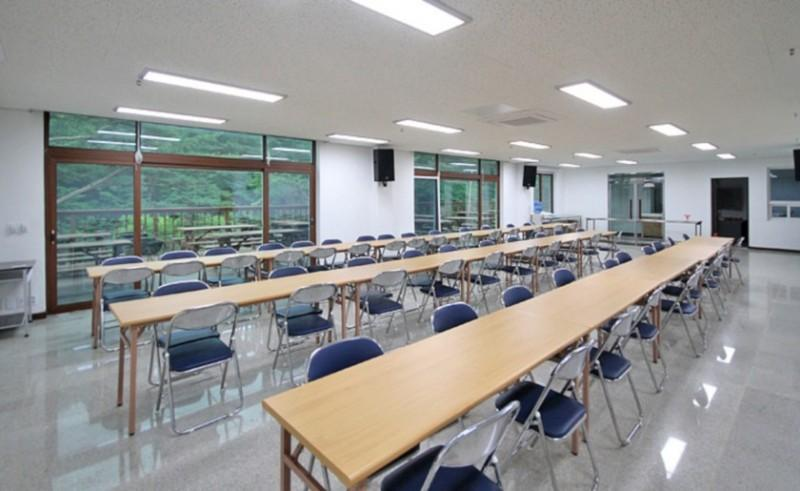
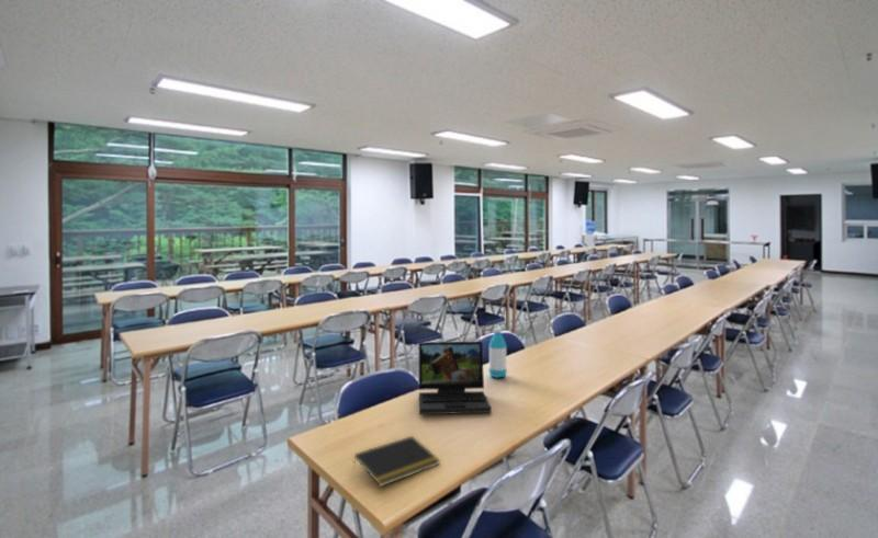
+ notepad [352,435,441,488]
+ water bottle [487,327,508,379]
+ laptop [417,341,493,415]
